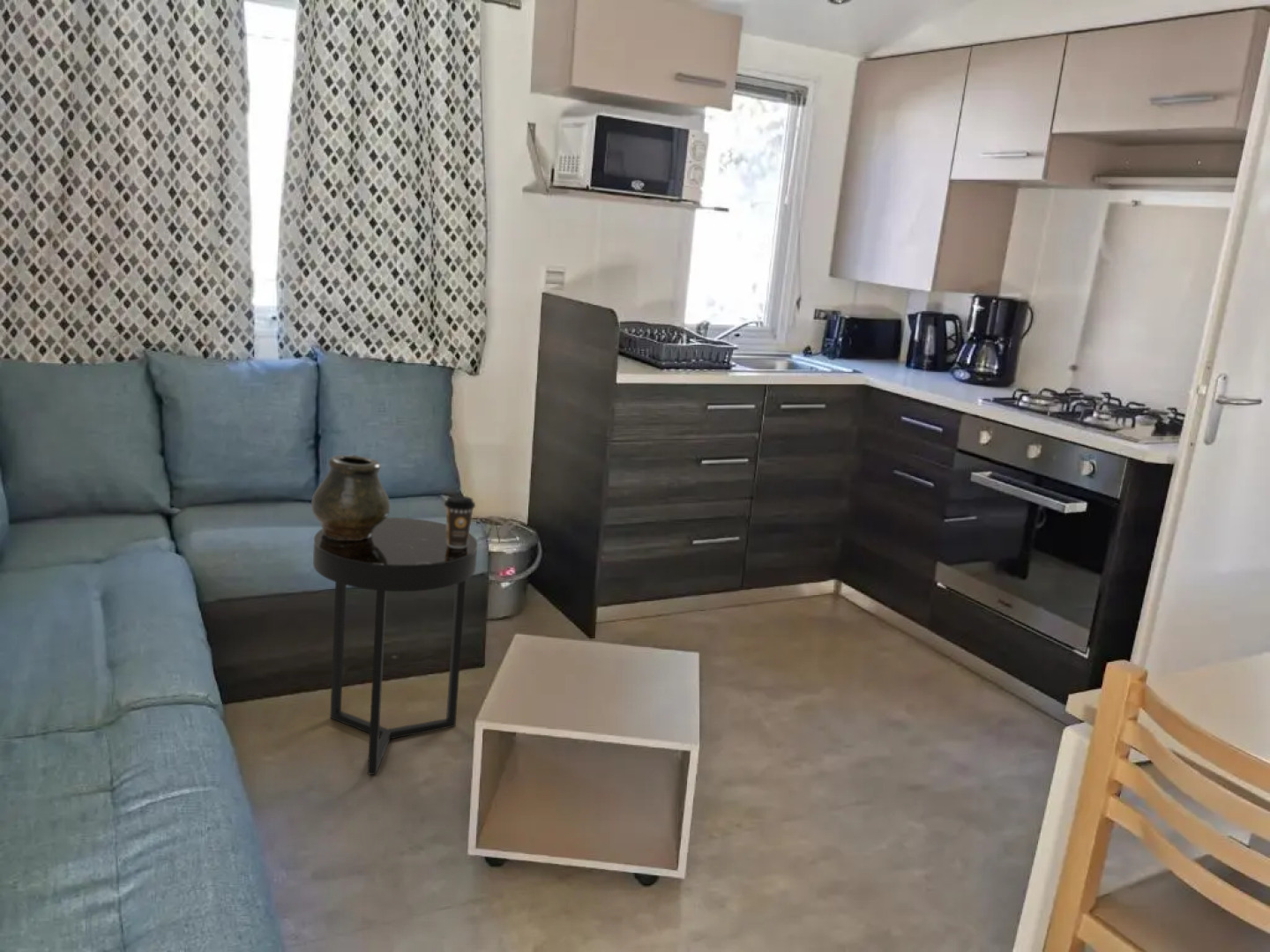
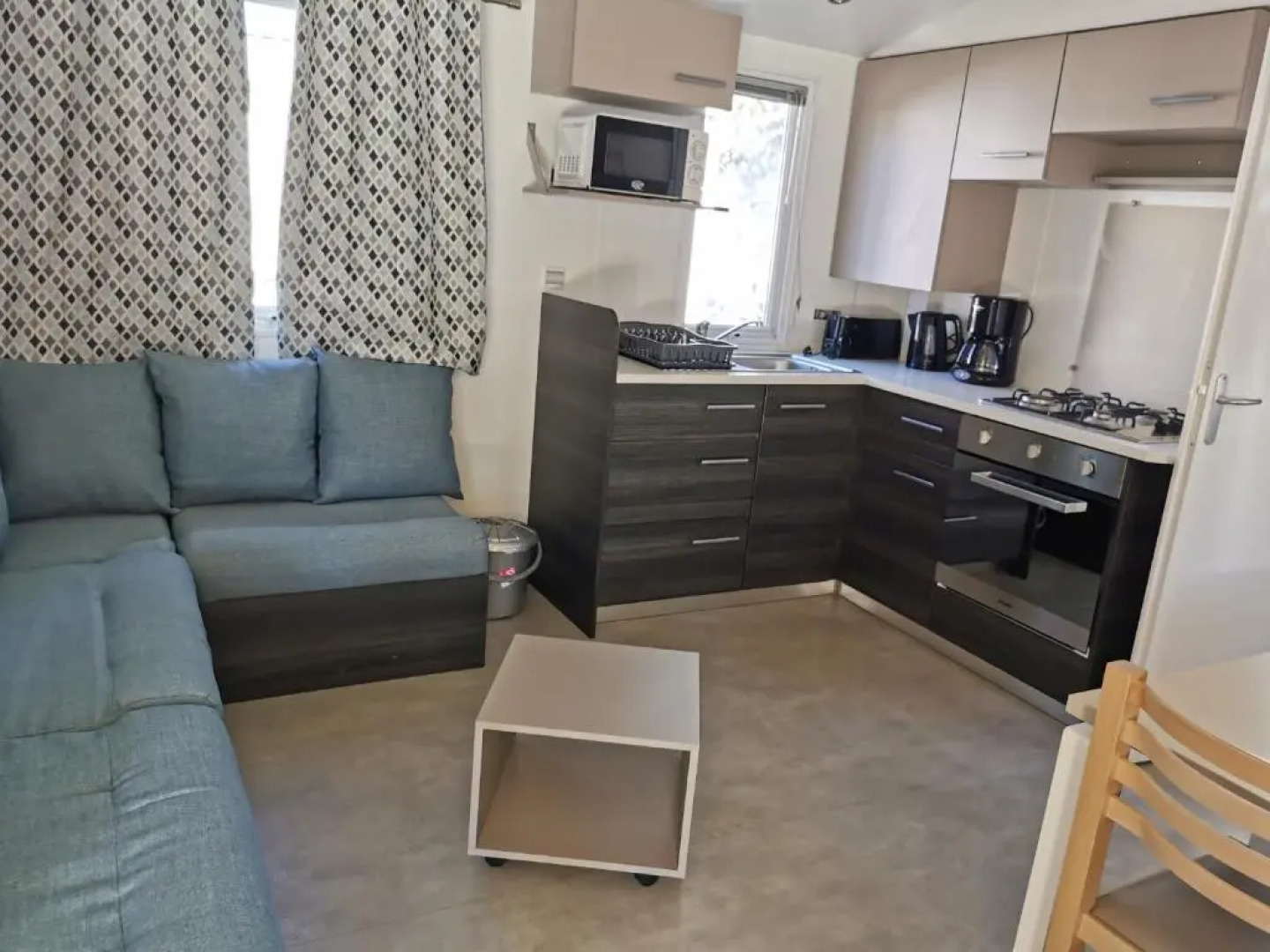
- side table [312,517,478,776]
- vase [310,454,392,540]
- coffee cup [444,495,476,547]
